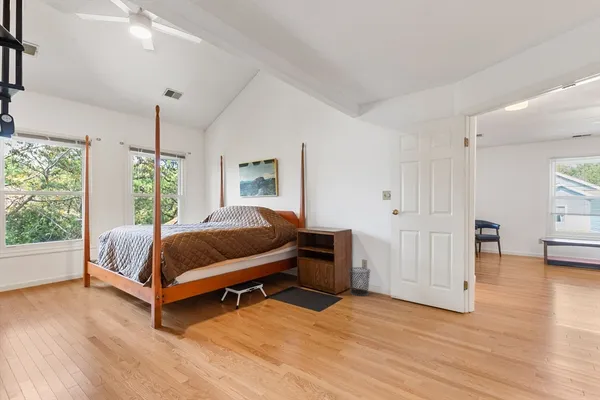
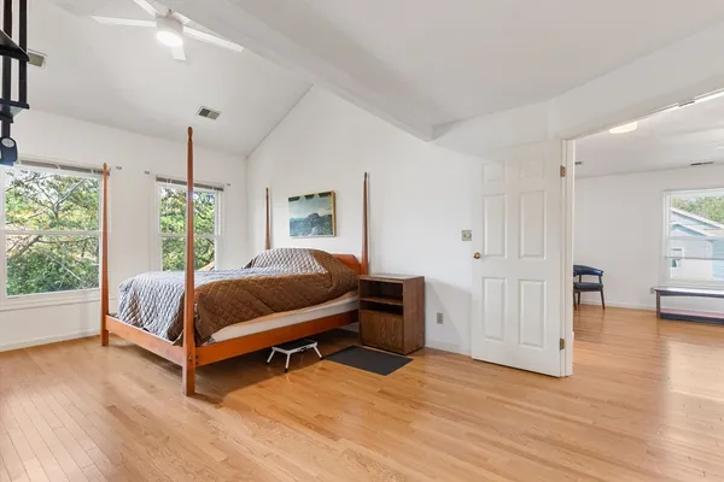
- waste bin [347,266,371,297]
